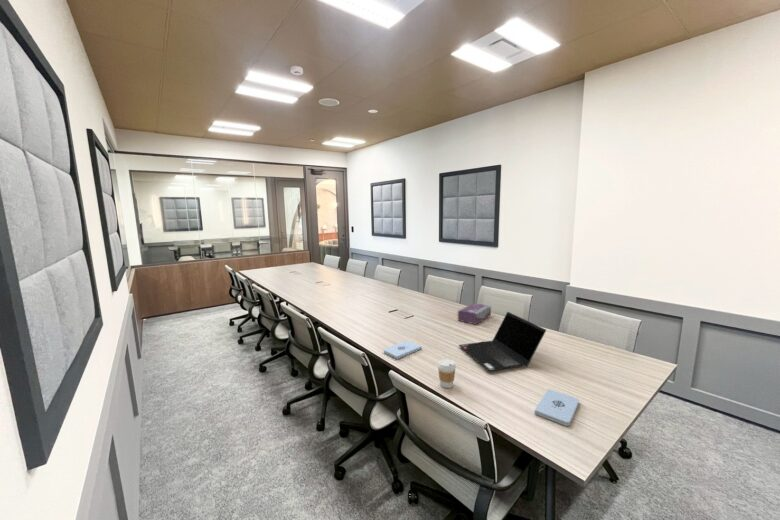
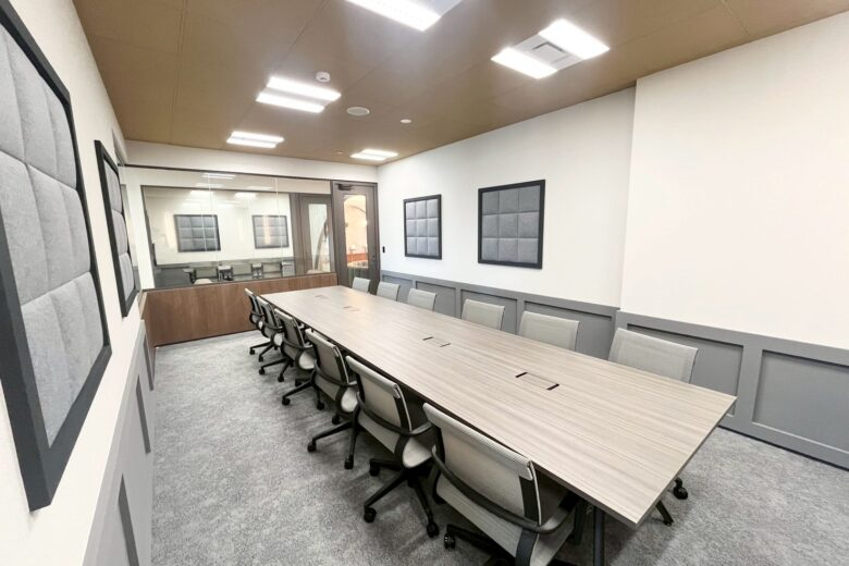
- laptop computer [458,311,547,372]
- tissue box [457,302,492,326]
- notepad [534,388,580,427]
- coffee cup [437,358,457,389]
- notepad [383,340,423,360]
